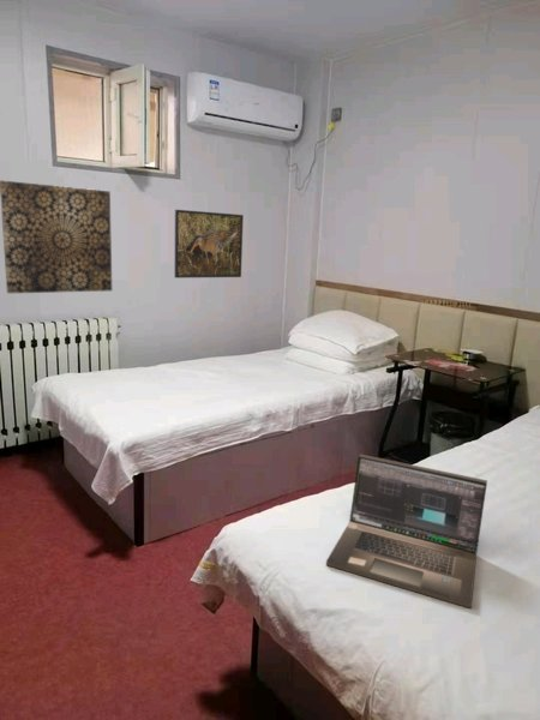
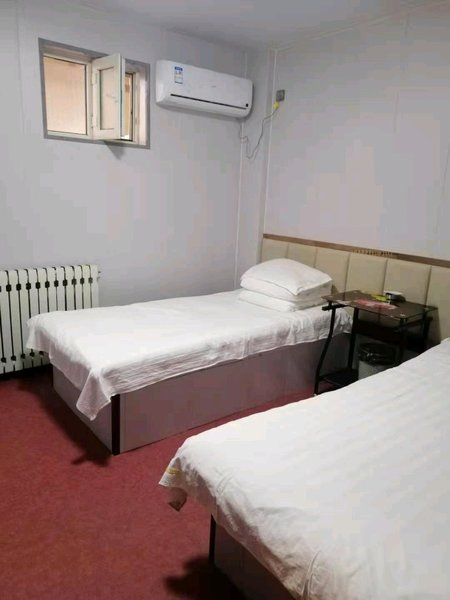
- laptop [325,454,488,610]
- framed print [174,209,245,280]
- wall art [0,179,113,294]
